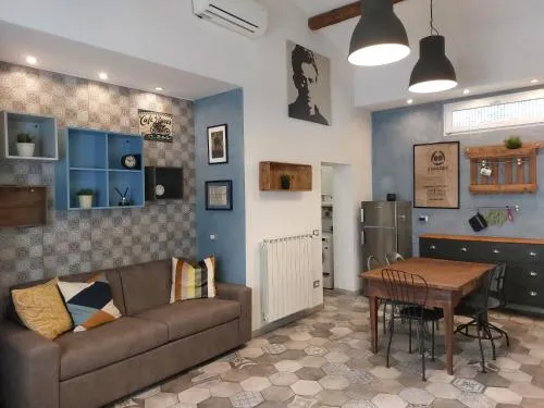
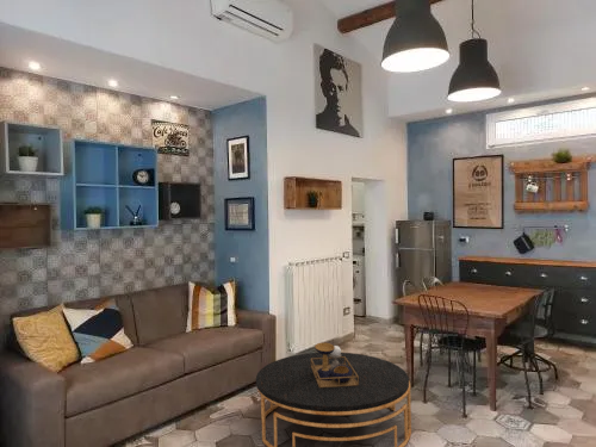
+ coffee table [255,341,412,447]
